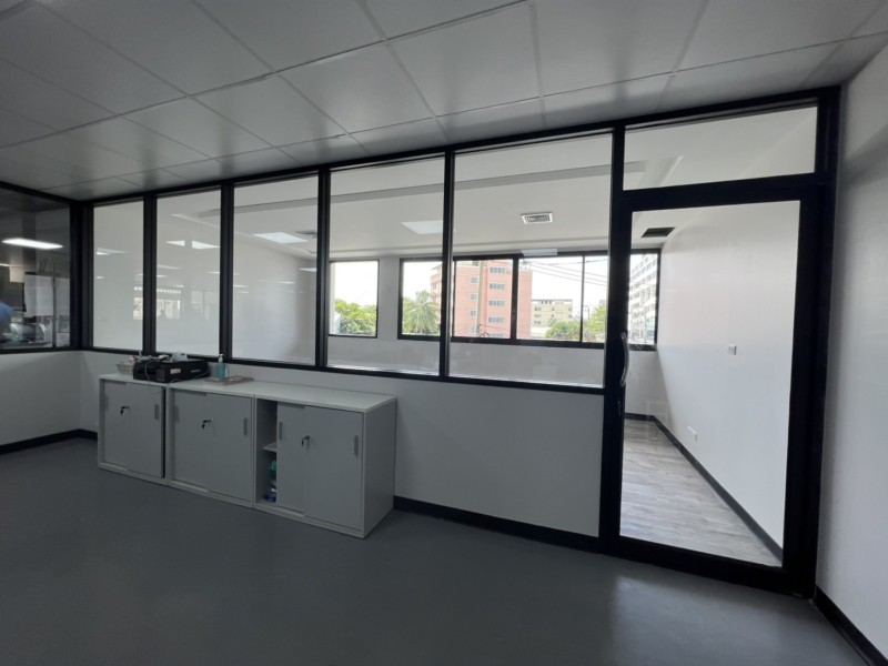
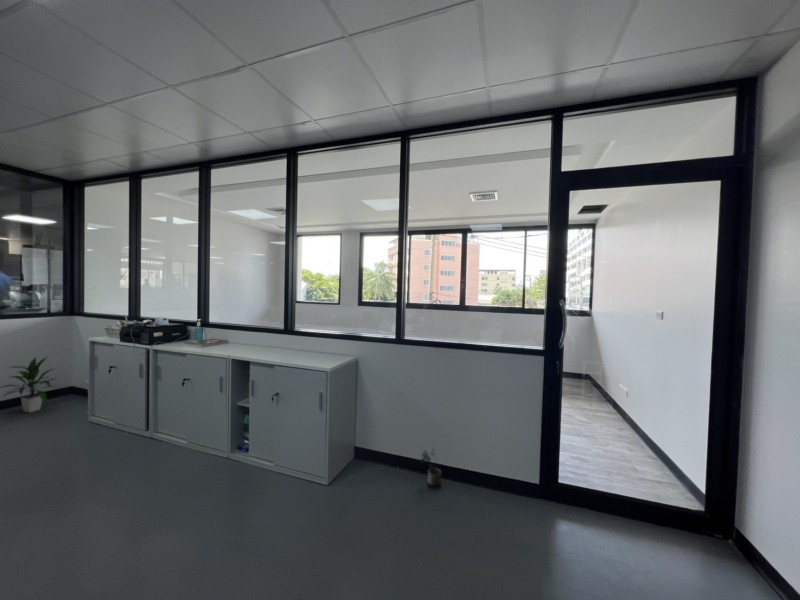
+ indoor plant [0,355,60,413]
+ potted plant [419,447,442,487]
